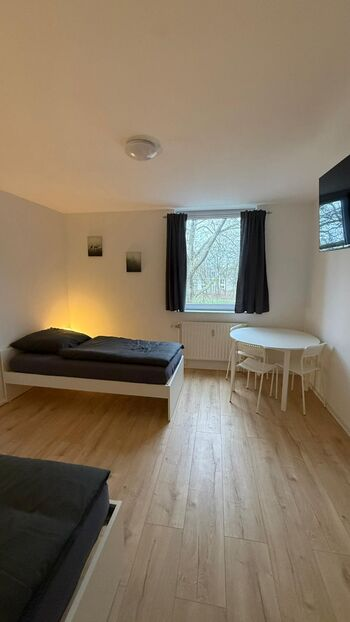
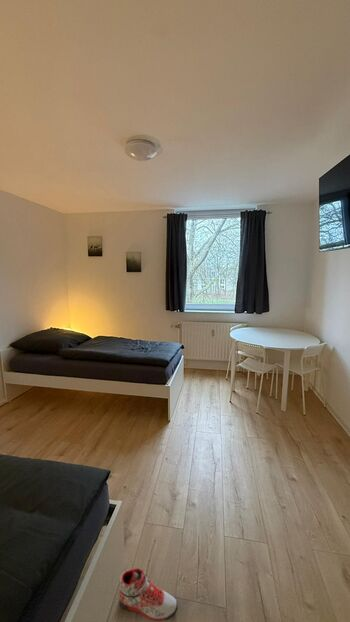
+ sneaker [118,567,179,622]
